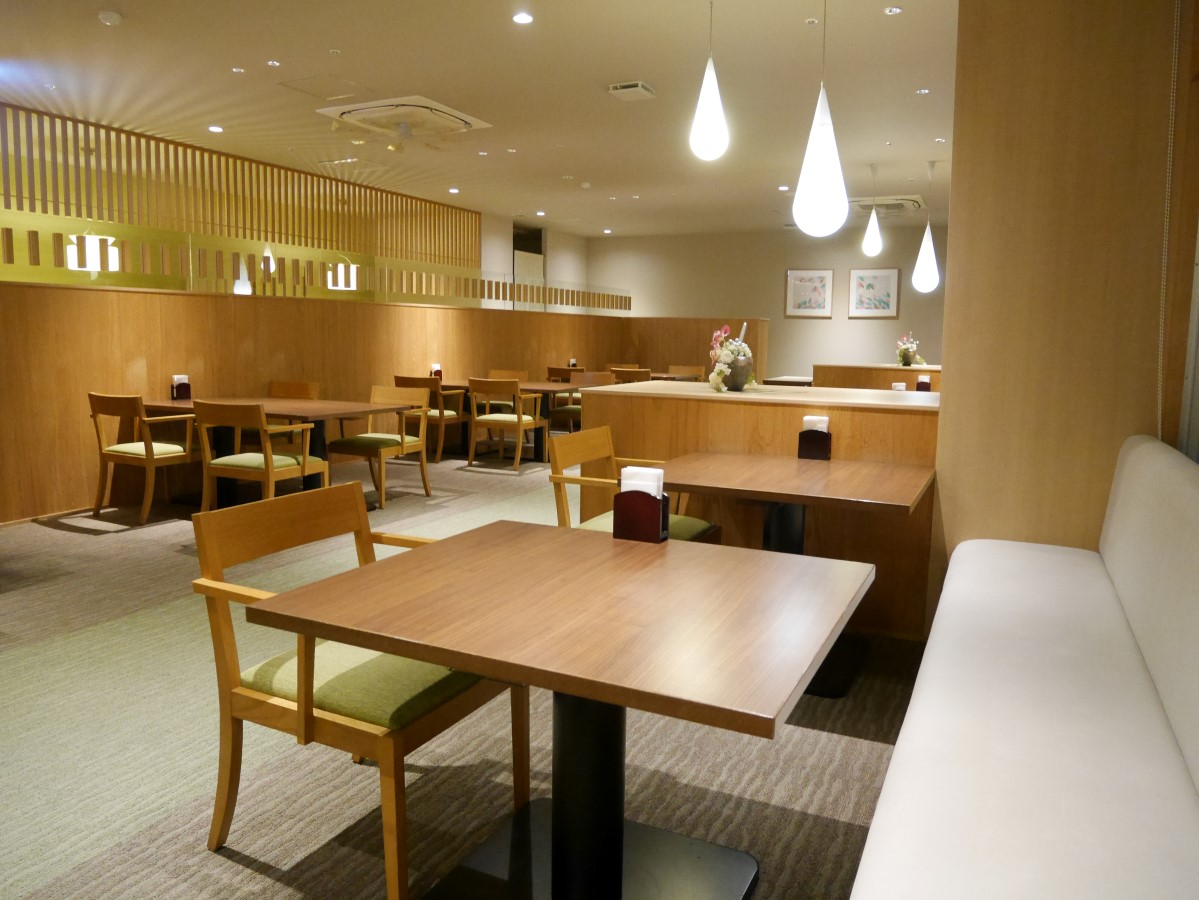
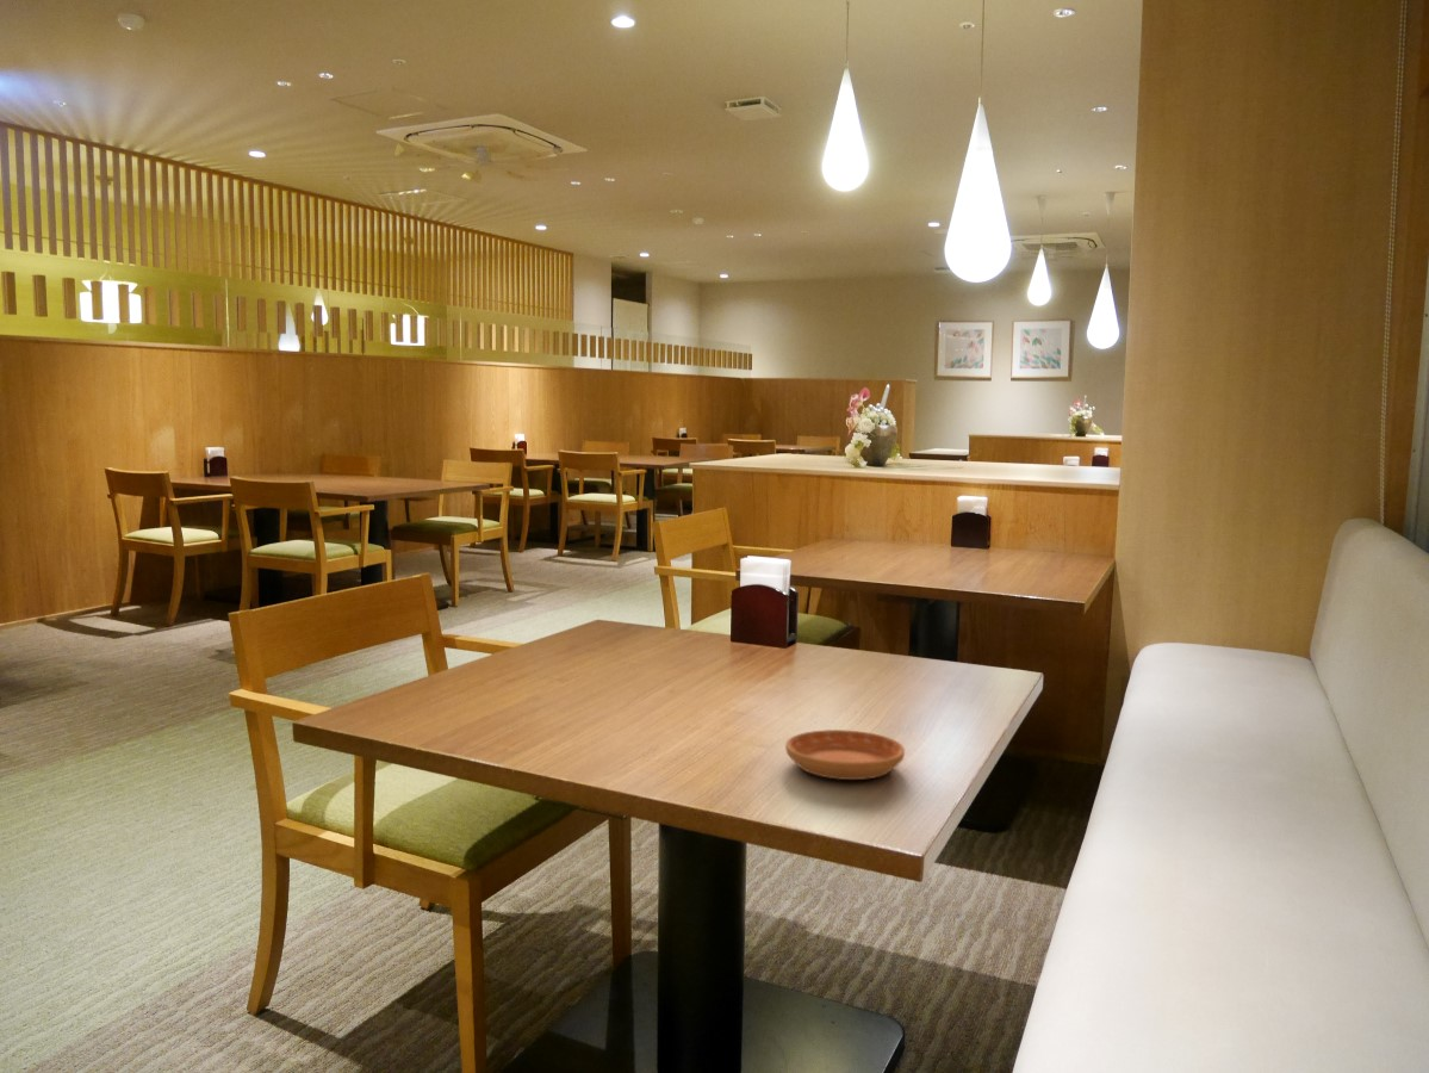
+ saucer [784,728,906,781]
